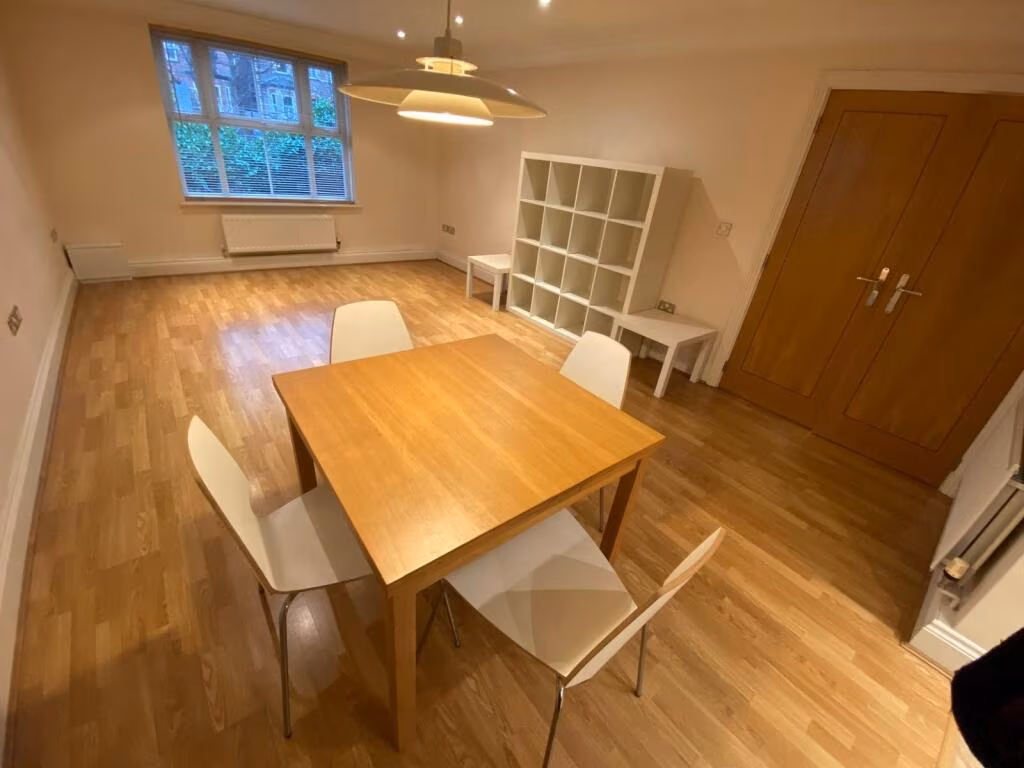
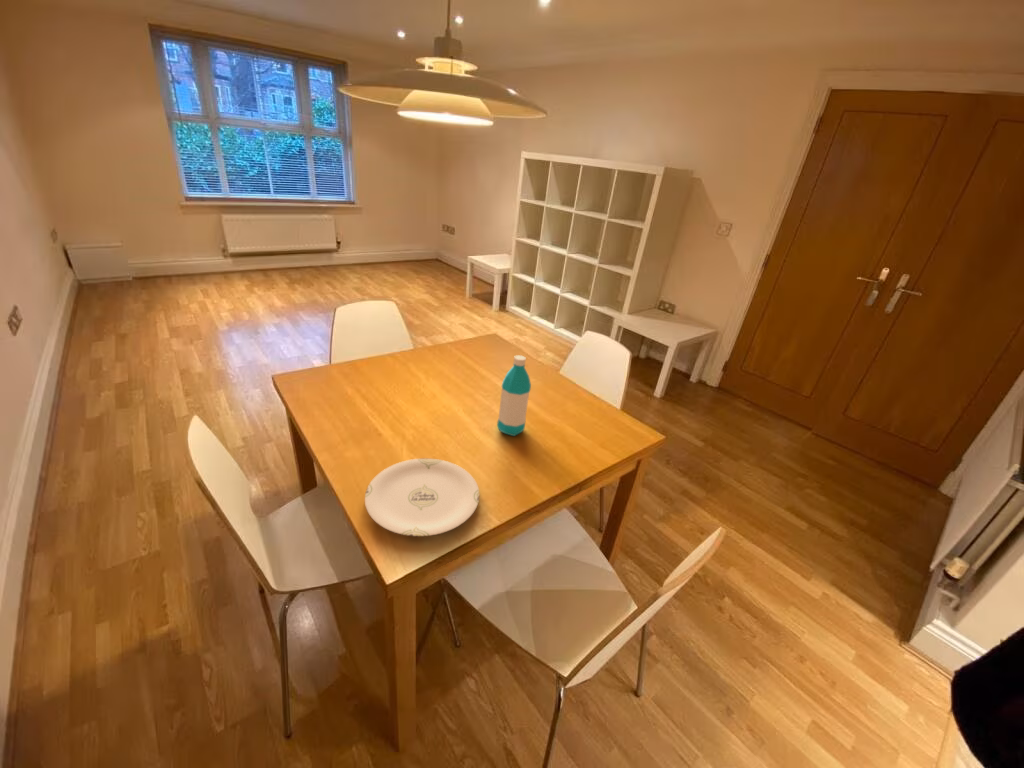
+ plate [364,457,480,537]
+ water bottle [496,354,532,437]
